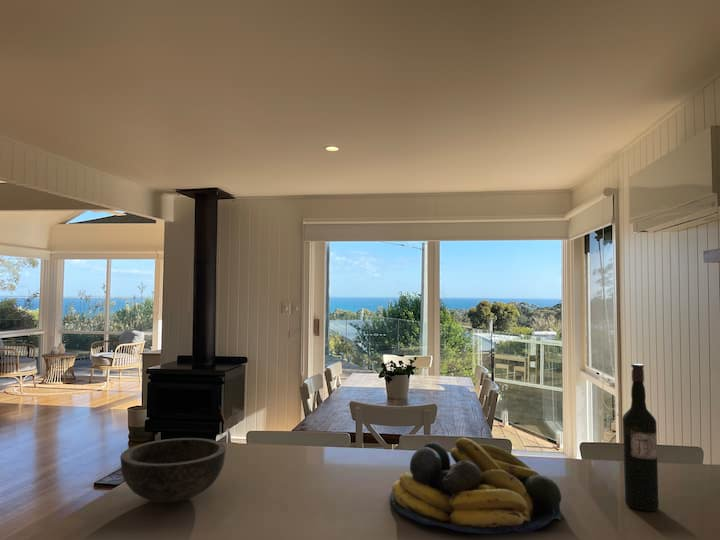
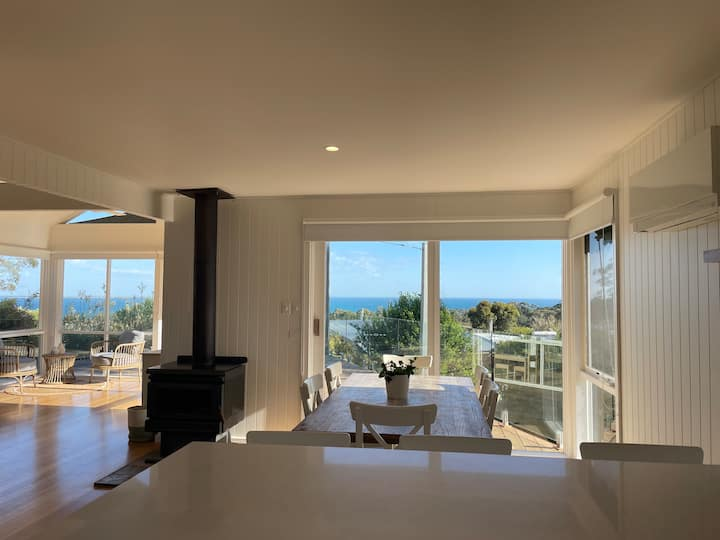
- wine bottle [621,363,660,512]
- fruit bowl [389,437,565,535]
- bowl [119,437,227,504]
